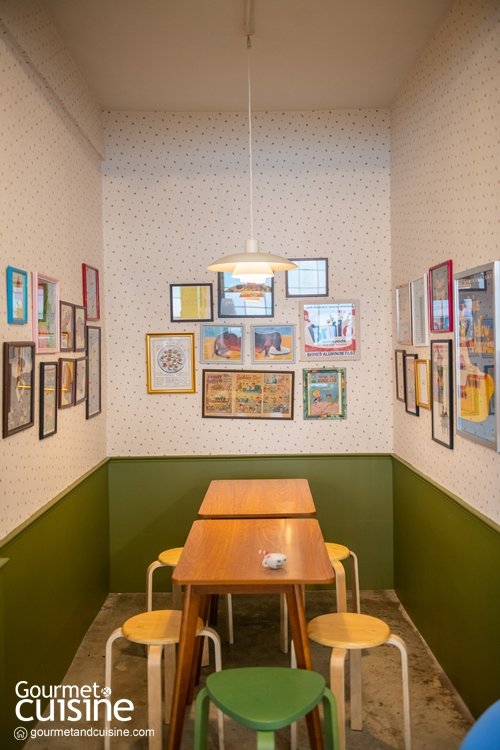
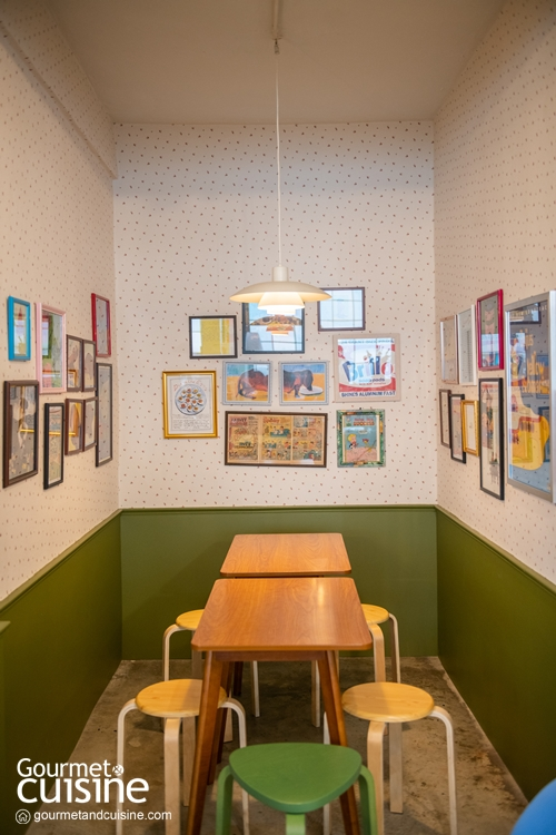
- cup [258,549,288,570]
